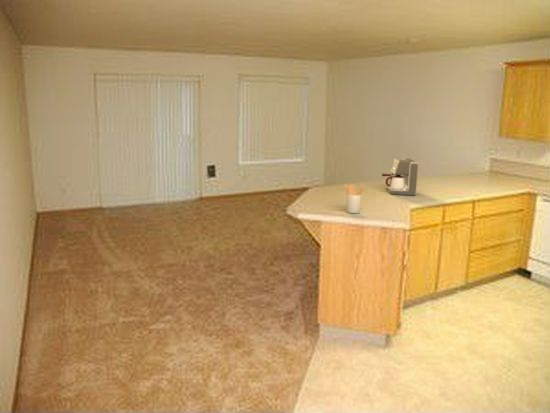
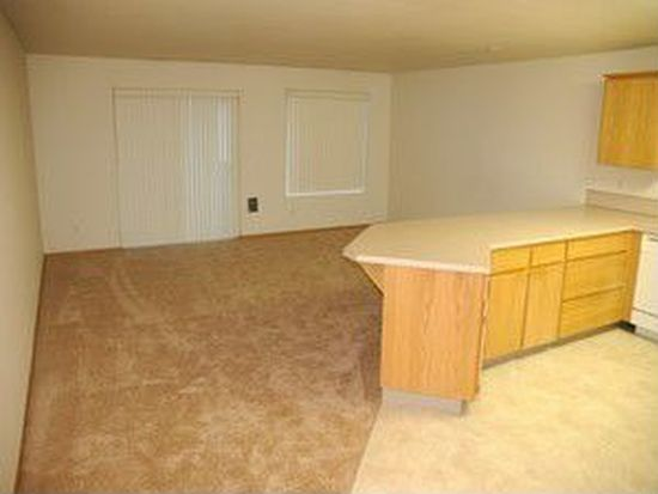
- coffee maker [381,157,420,196]
- utensil holder [343,183,364,214]
